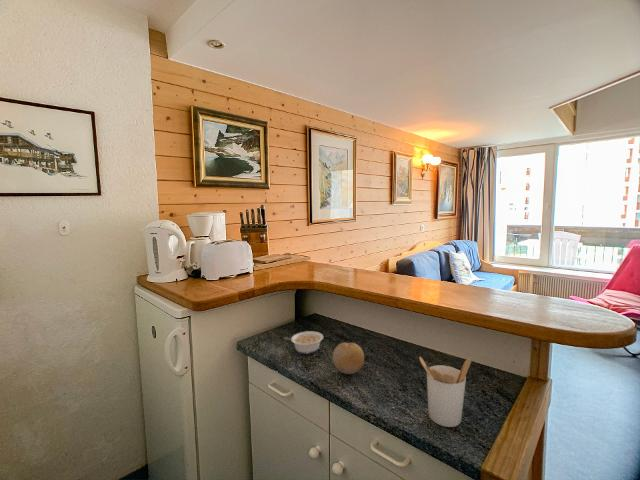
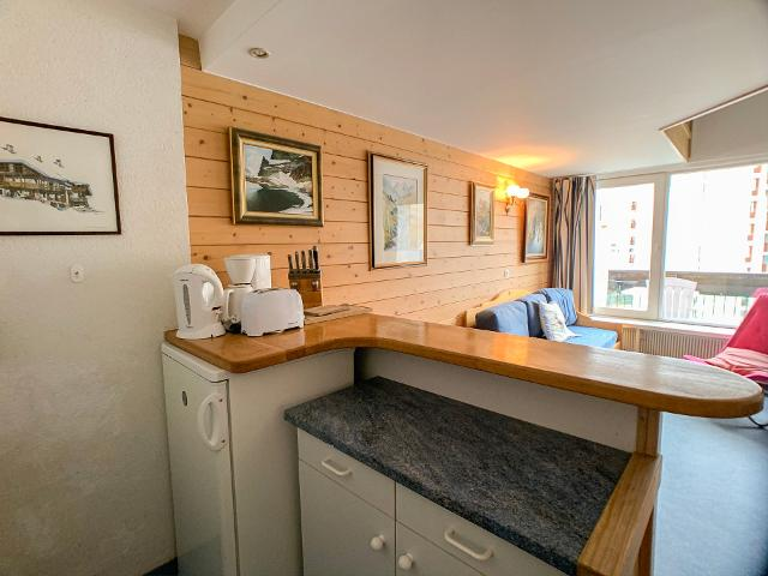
- legume [283,330,324,355]
- utensil holder [418,356,472,428]
- fruit [332,342,365,375]
